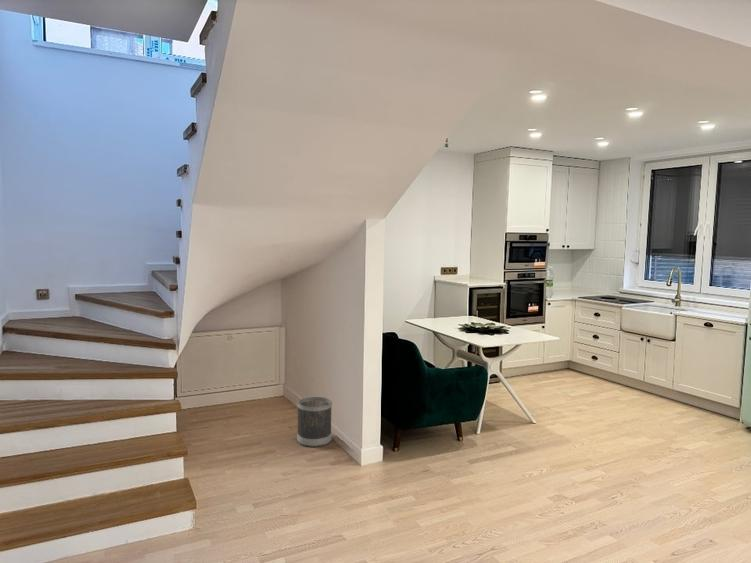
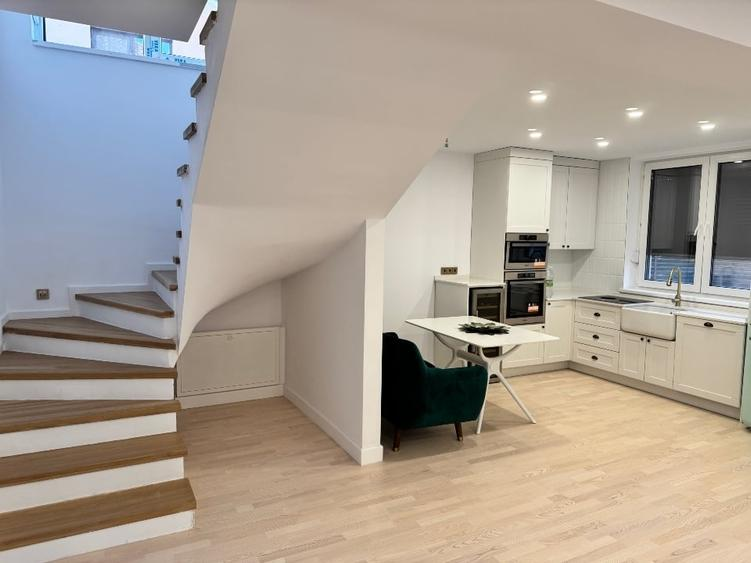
- wastebasket [296,396,333,448]
